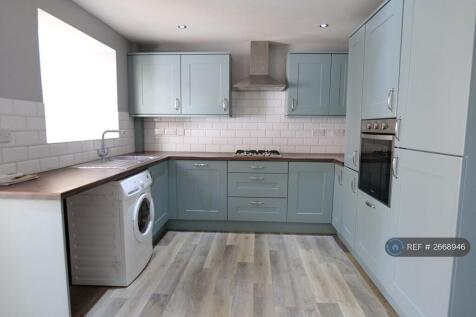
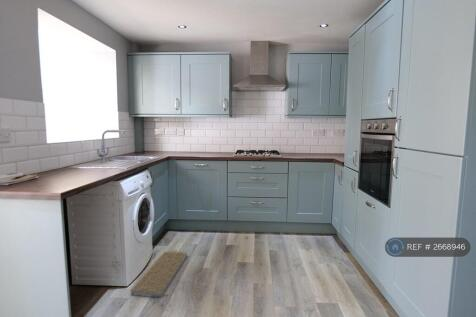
+ woven basket [129,249,189,297]
